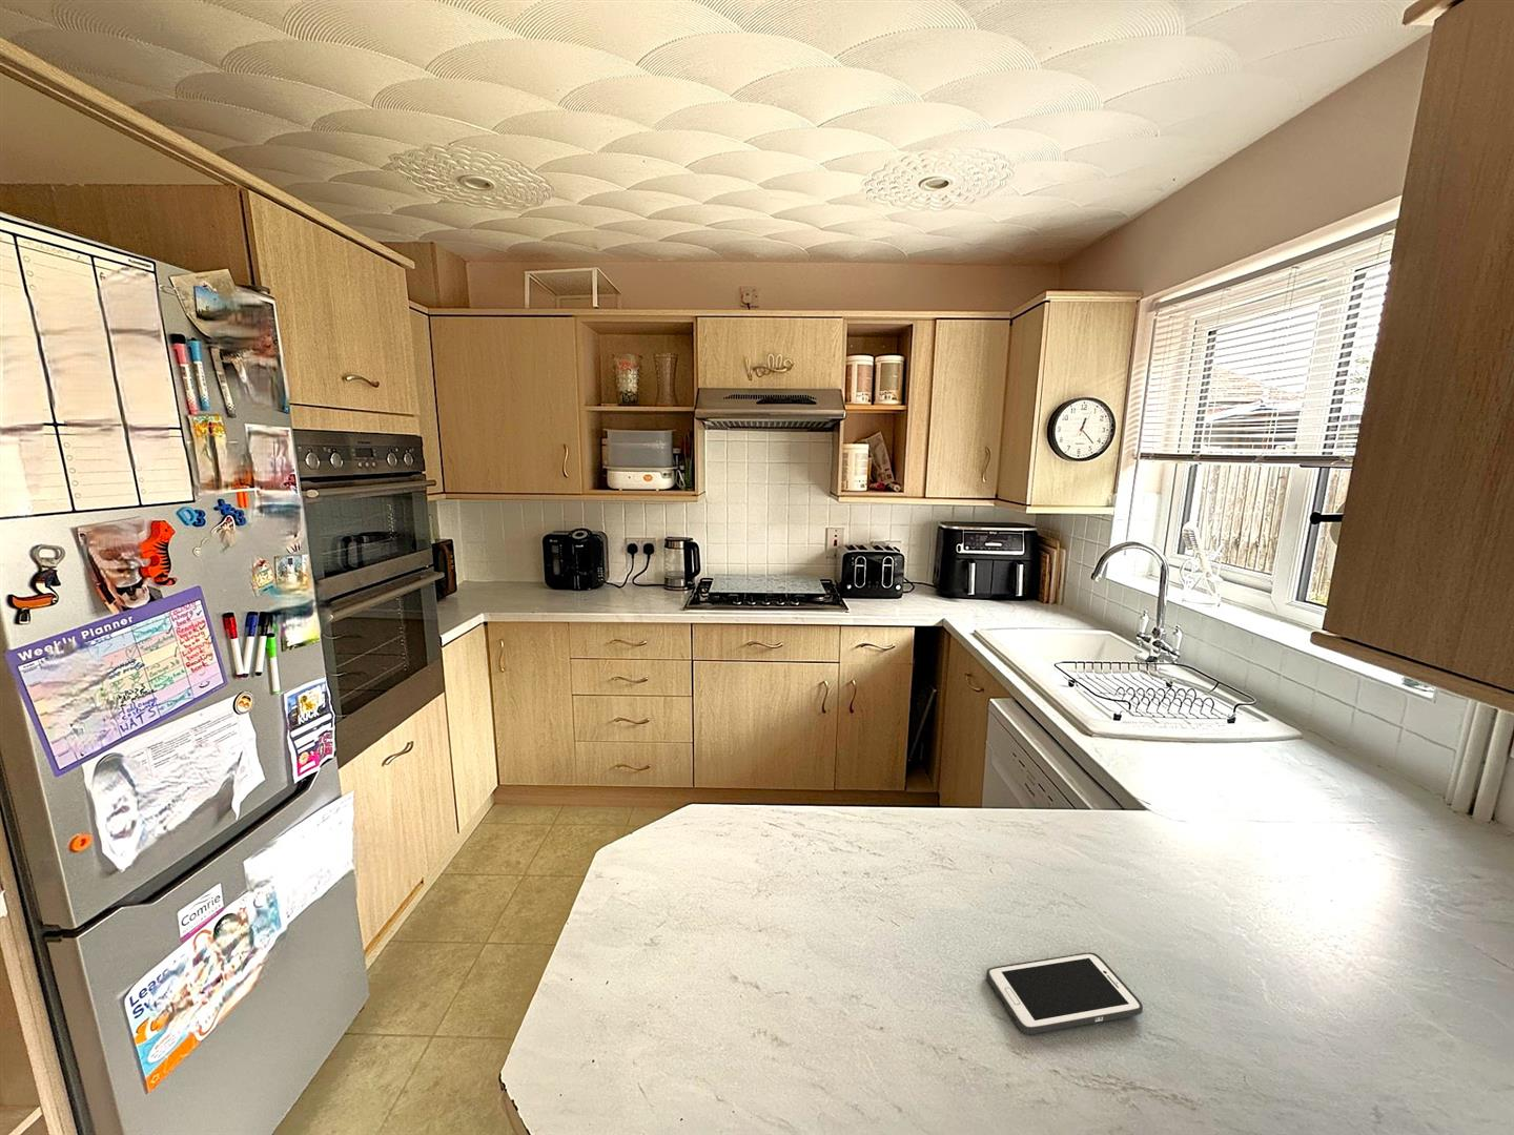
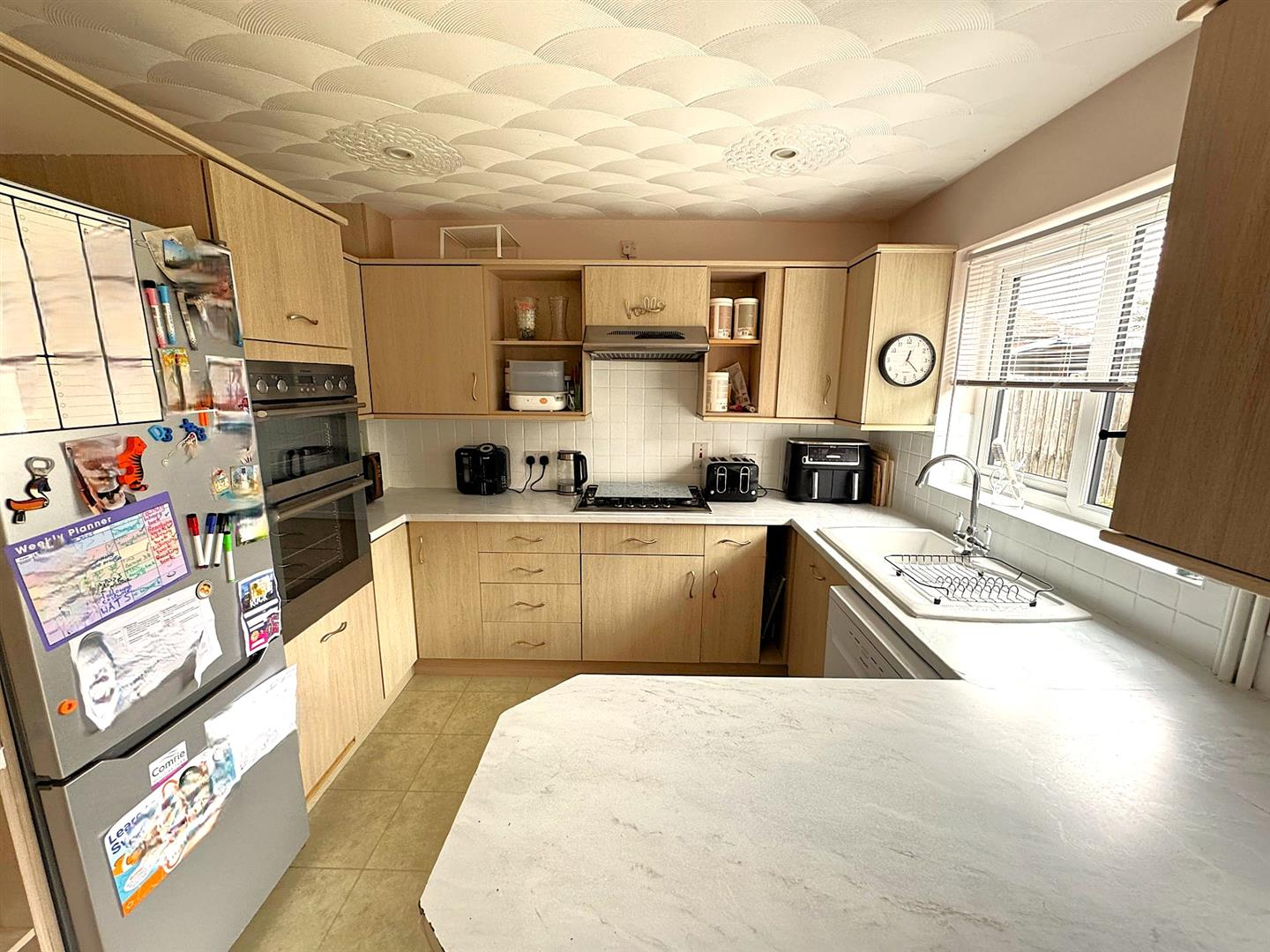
- cell phone [985,953,1144,1035]
